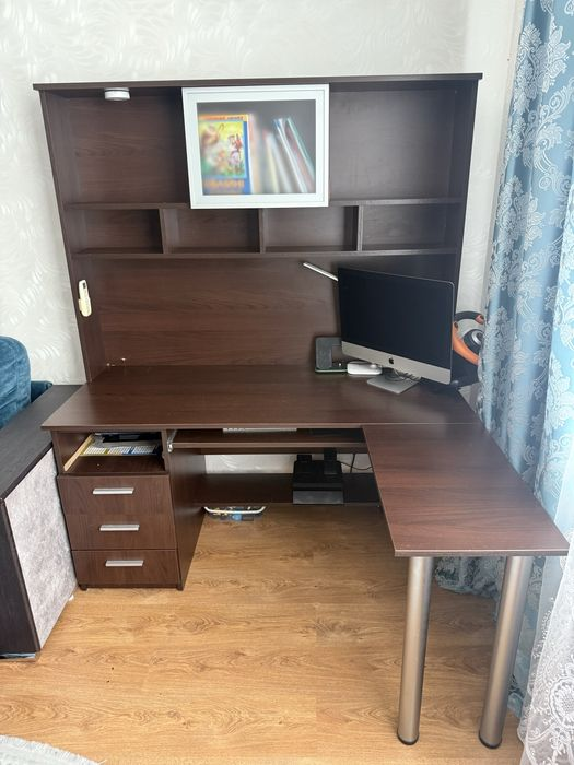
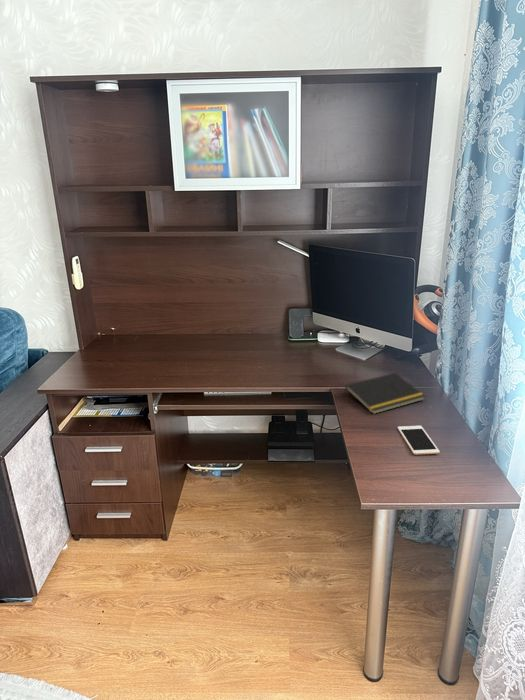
+ notepad [343,372,426,415]
+ cell phone [397,425,441,456]
